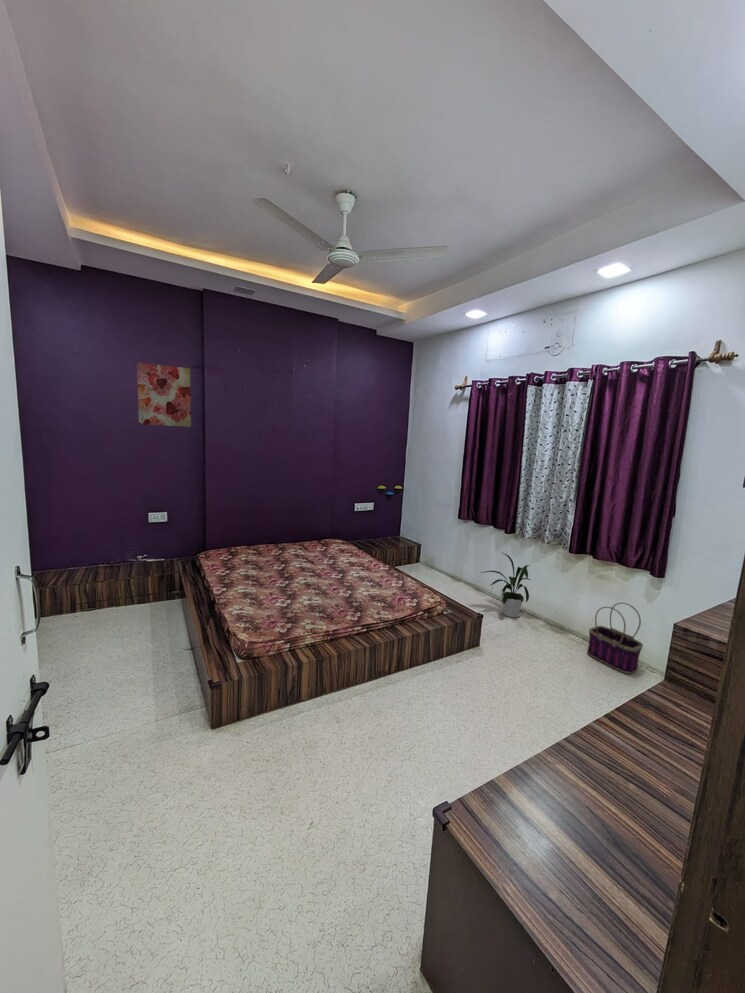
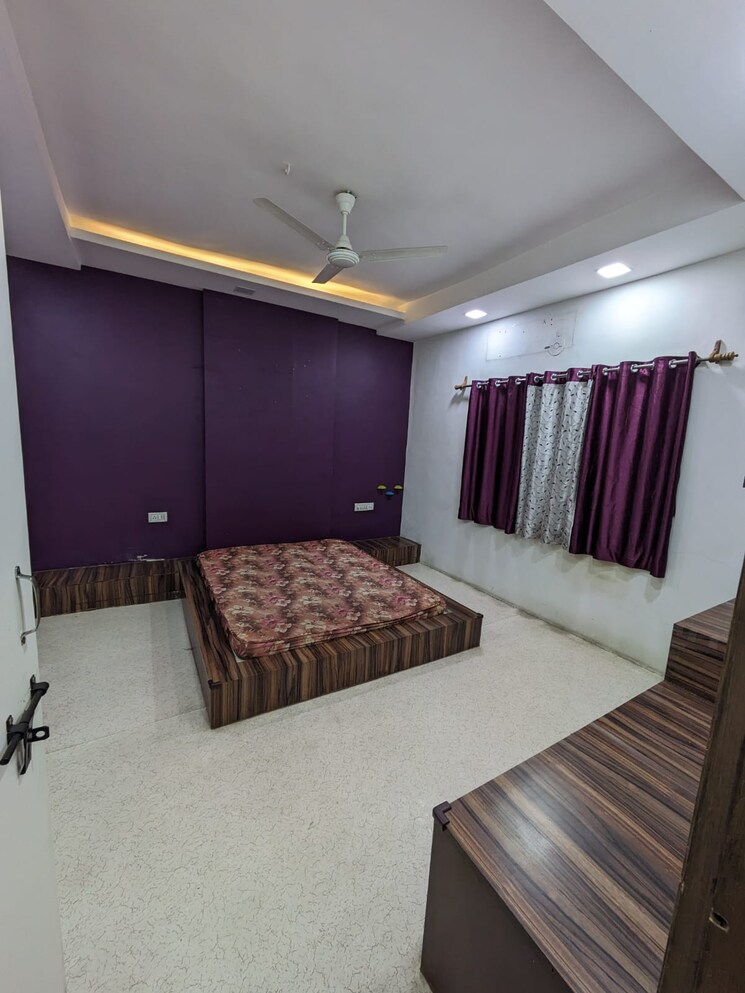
- basket [586,601,644,675]
- wall art [136,361,192,428]
- house plant [479,551,531,618]
